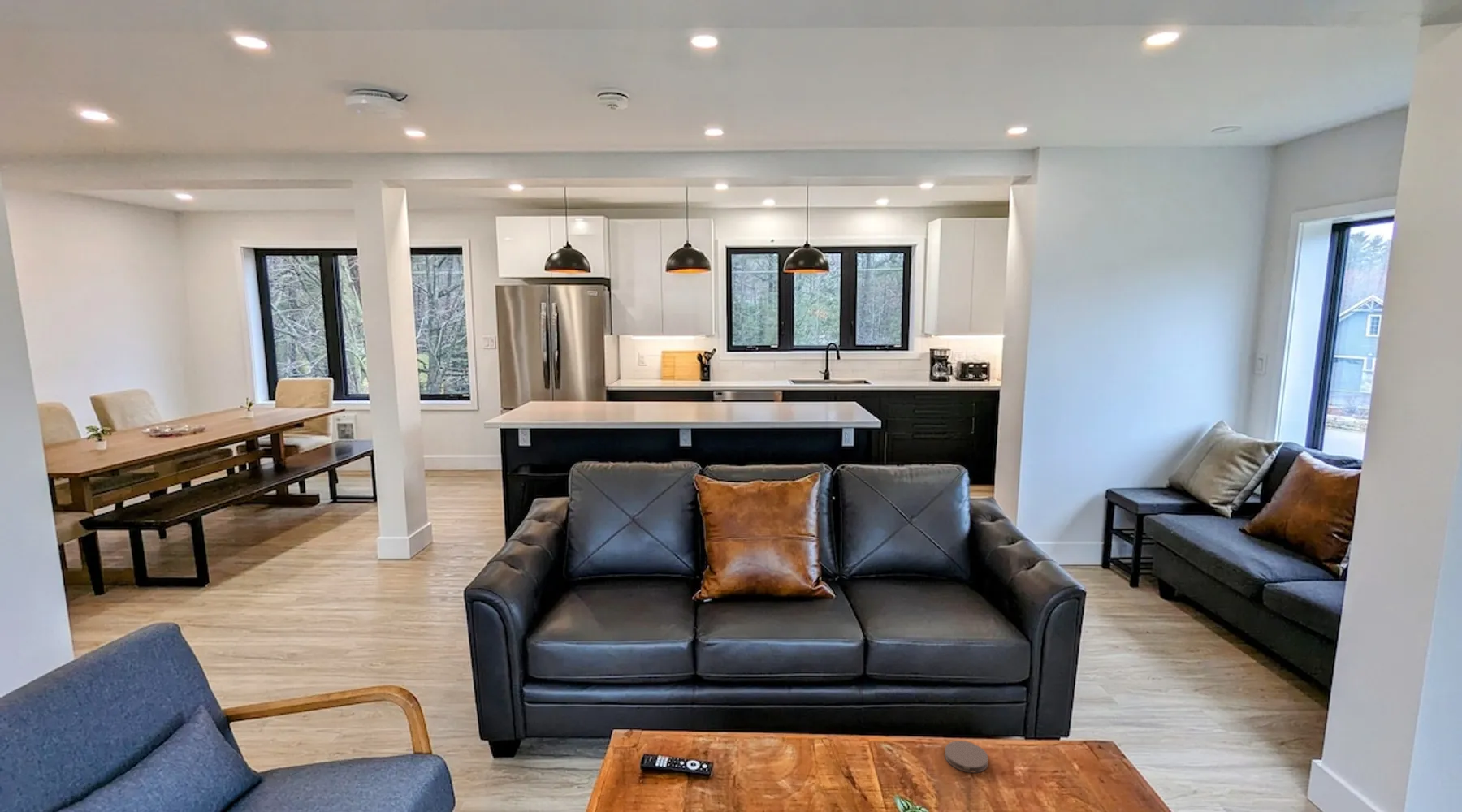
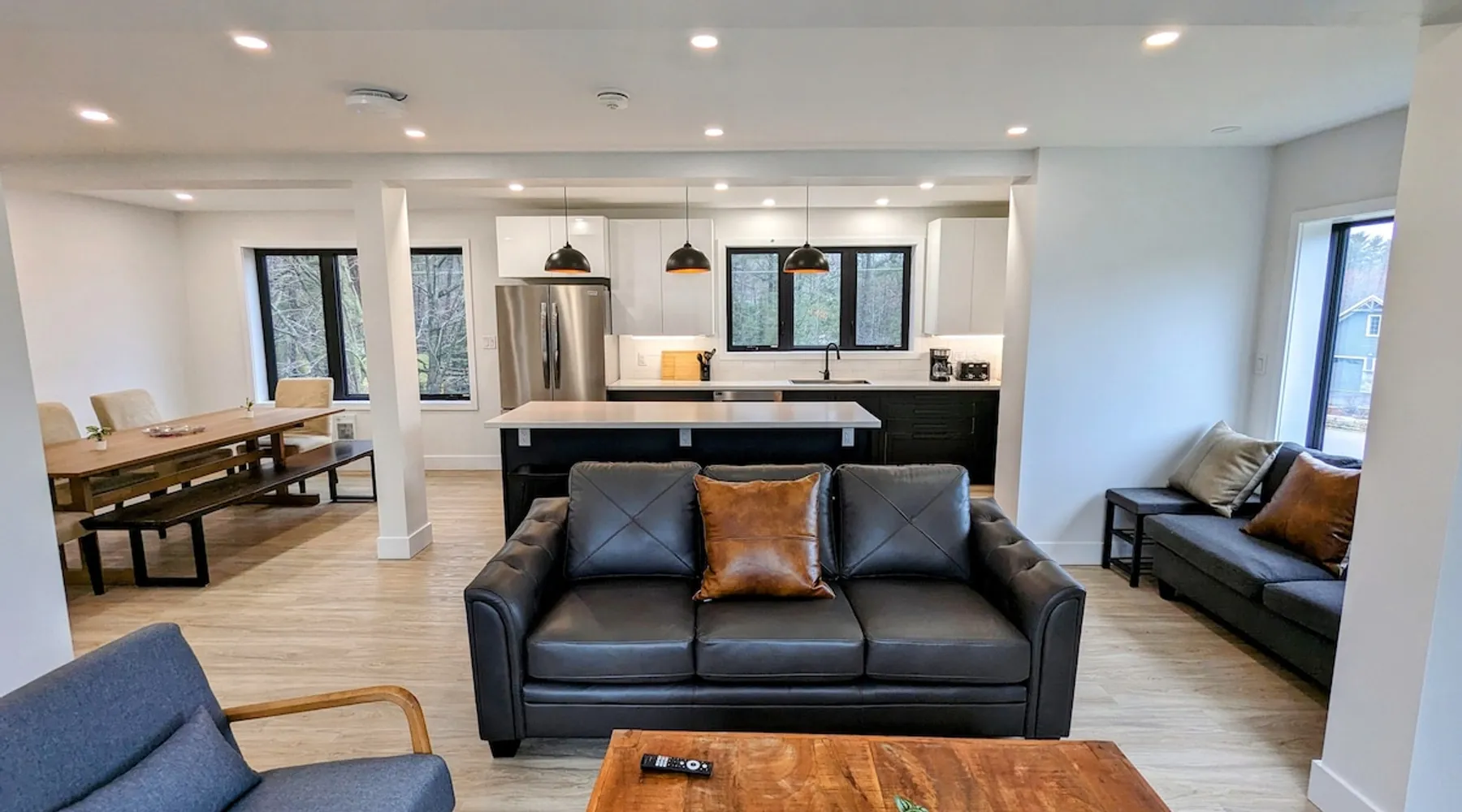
- coaster [944,740,989,774]
